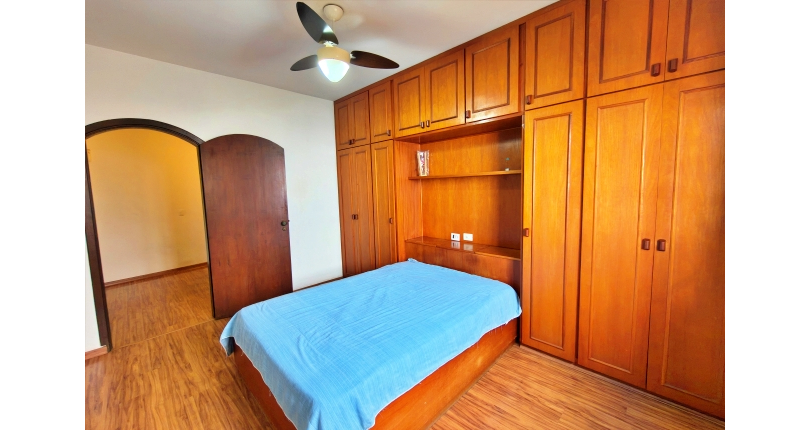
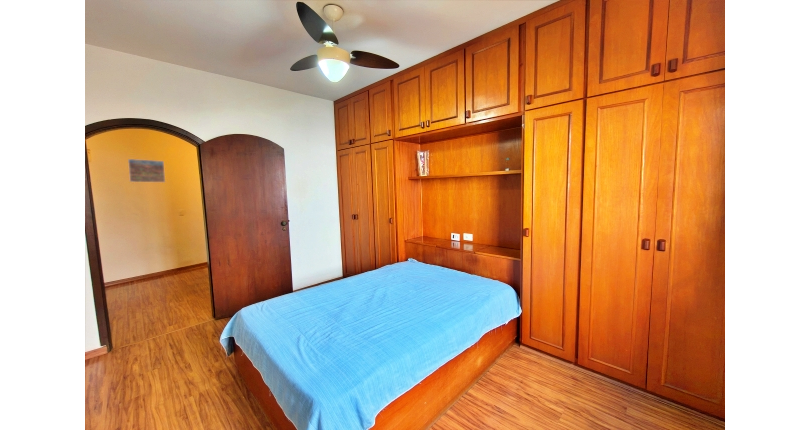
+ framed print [127,158,166,183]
